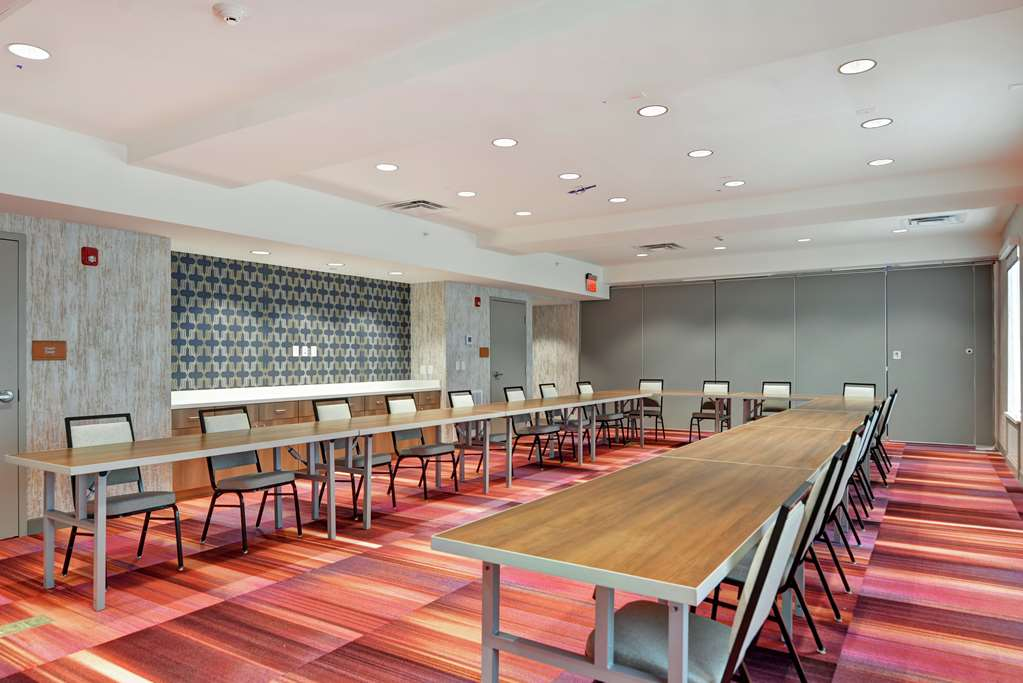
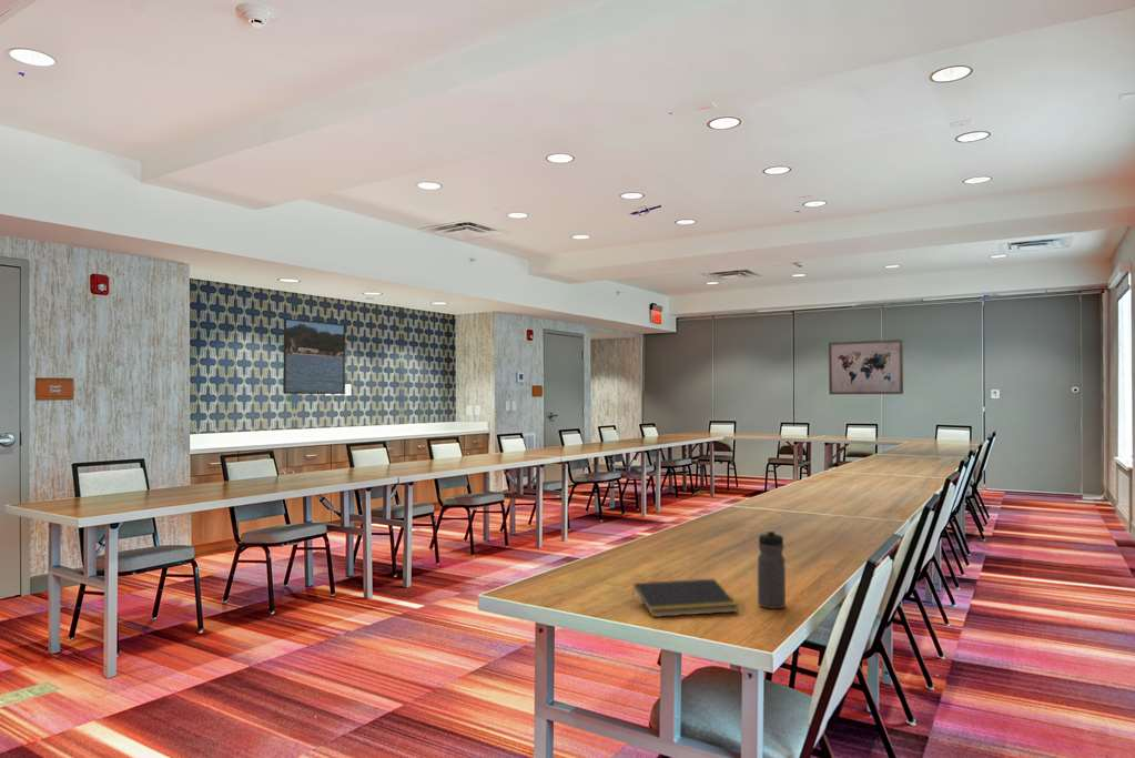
+ water bottle [757,528,787,610]
+ wall art [828,338,904,395]
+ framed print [282,317,346,395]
+ notepad [631,578,740,618]
